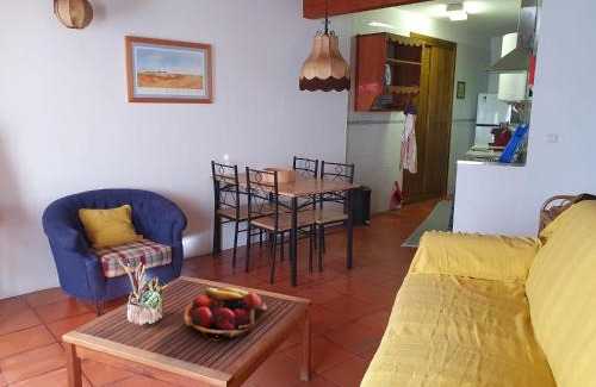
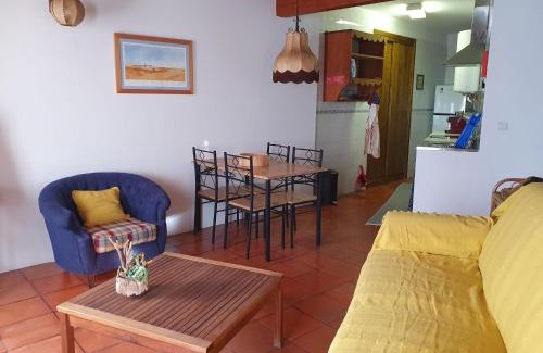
- fruit basket [184,287,268,342]
